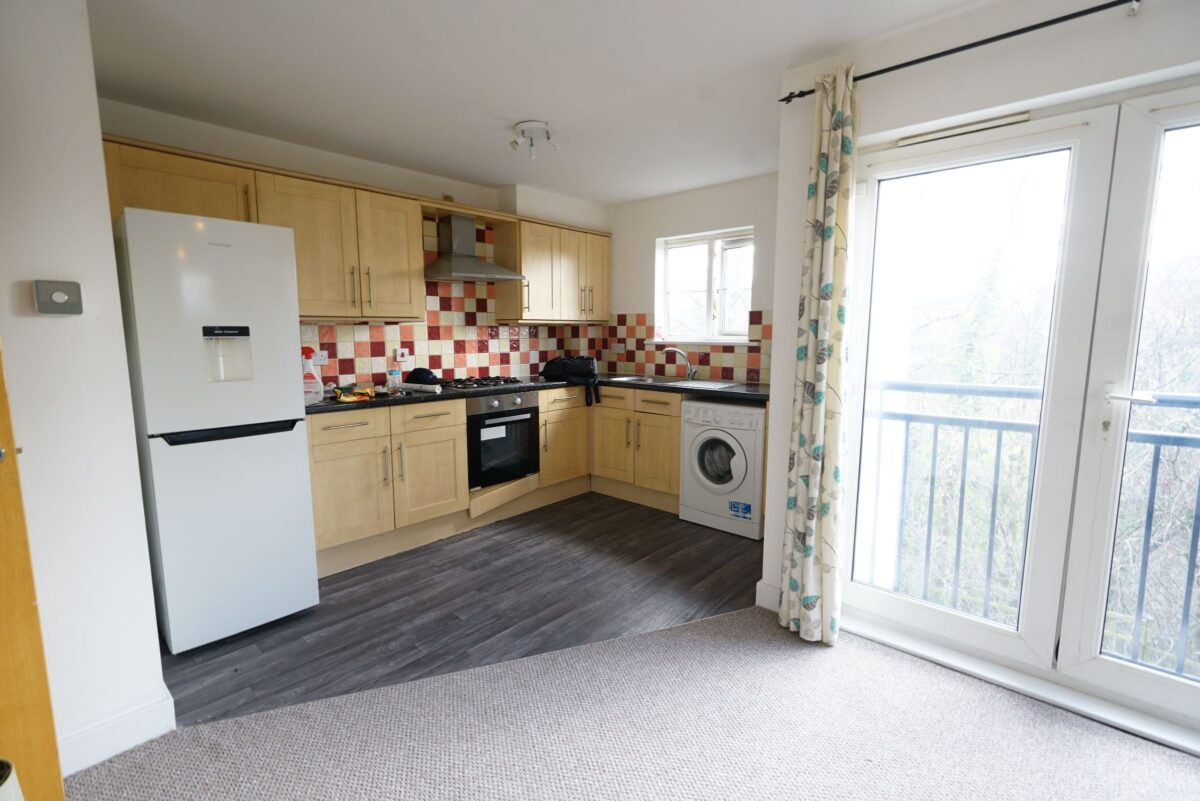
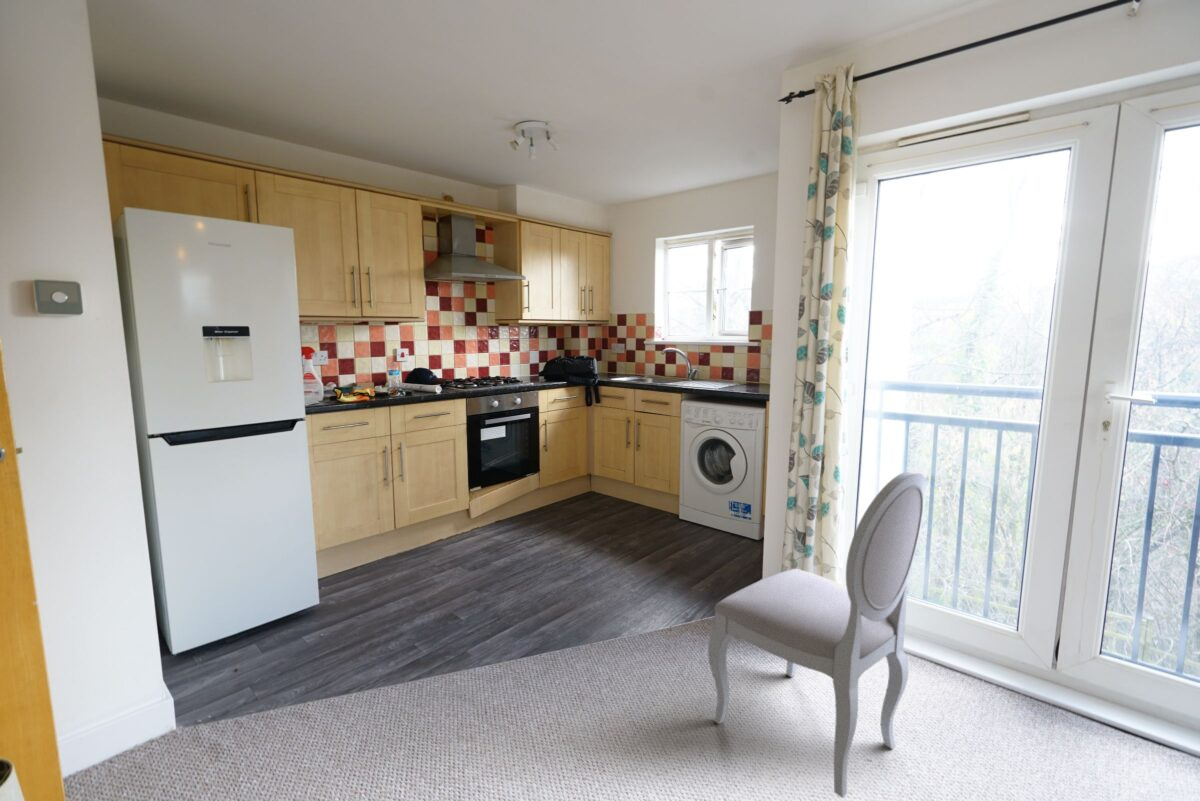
+ dining chair [707,470,928,799]
